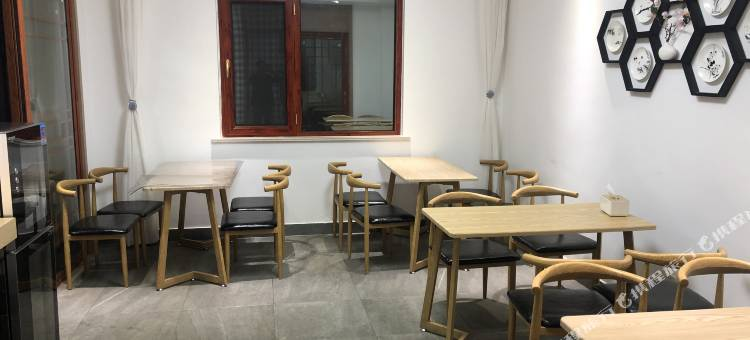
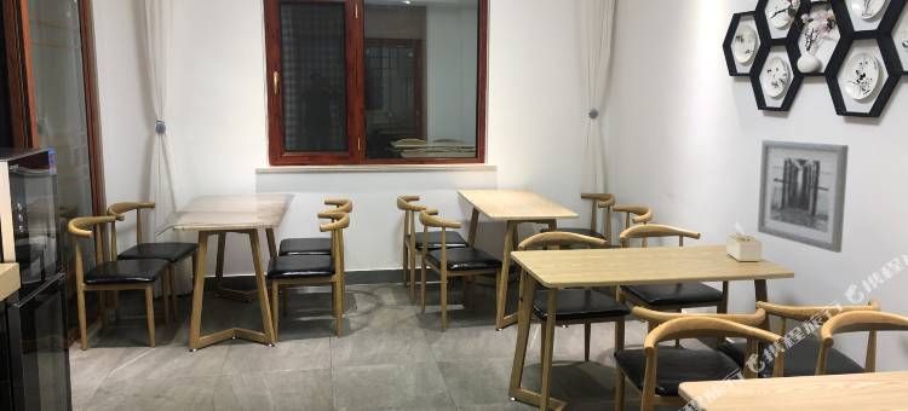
+ wall art [757,139,850,254]
